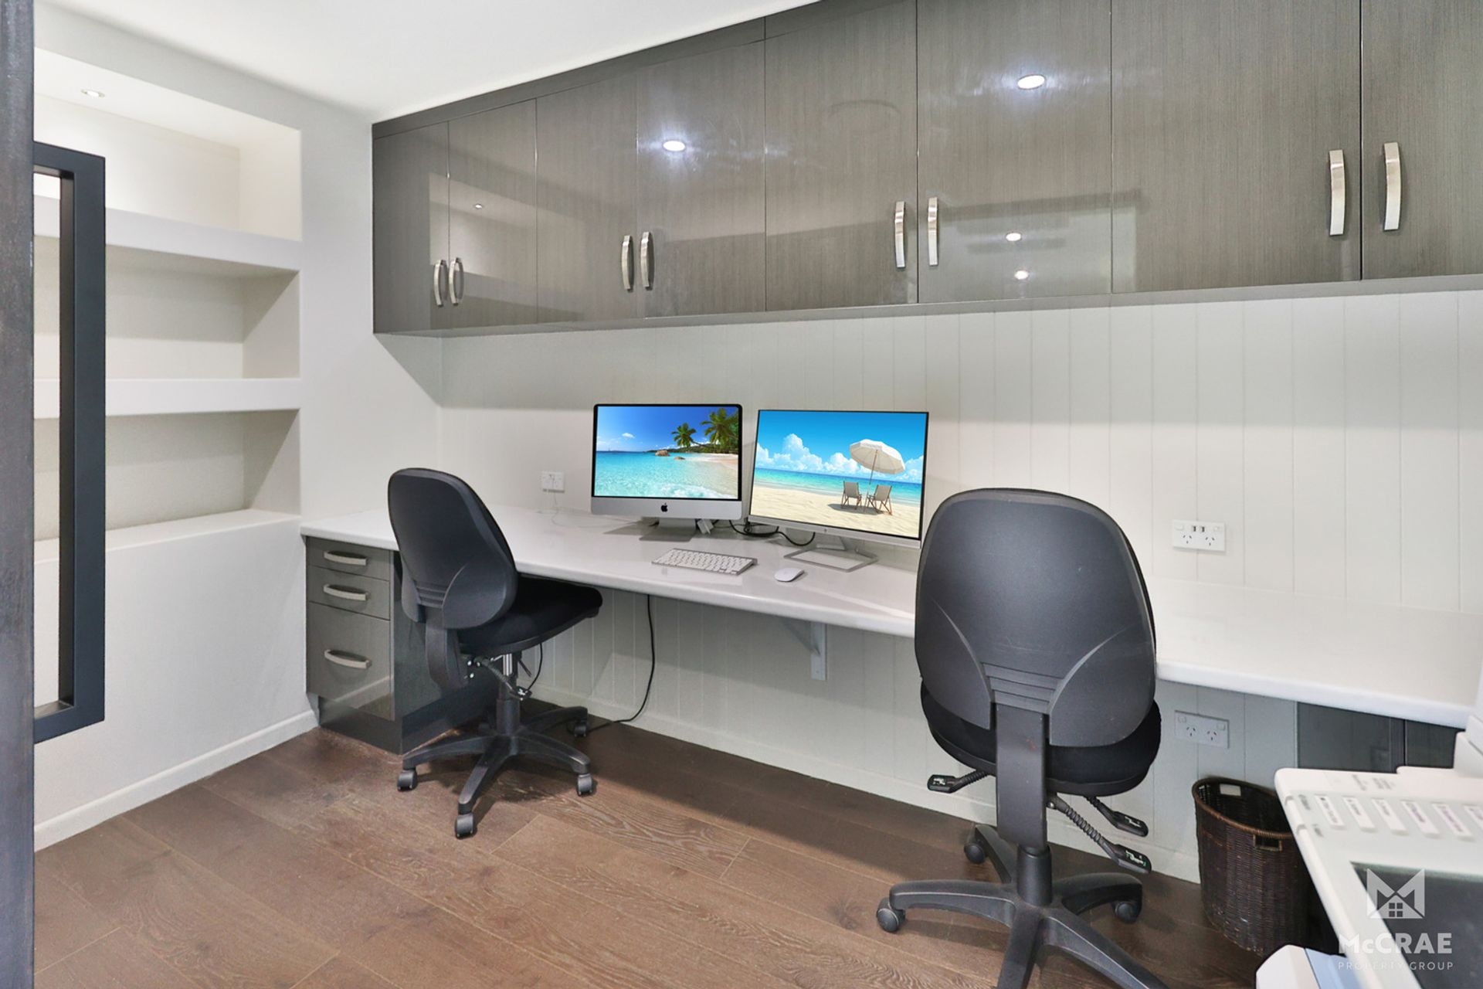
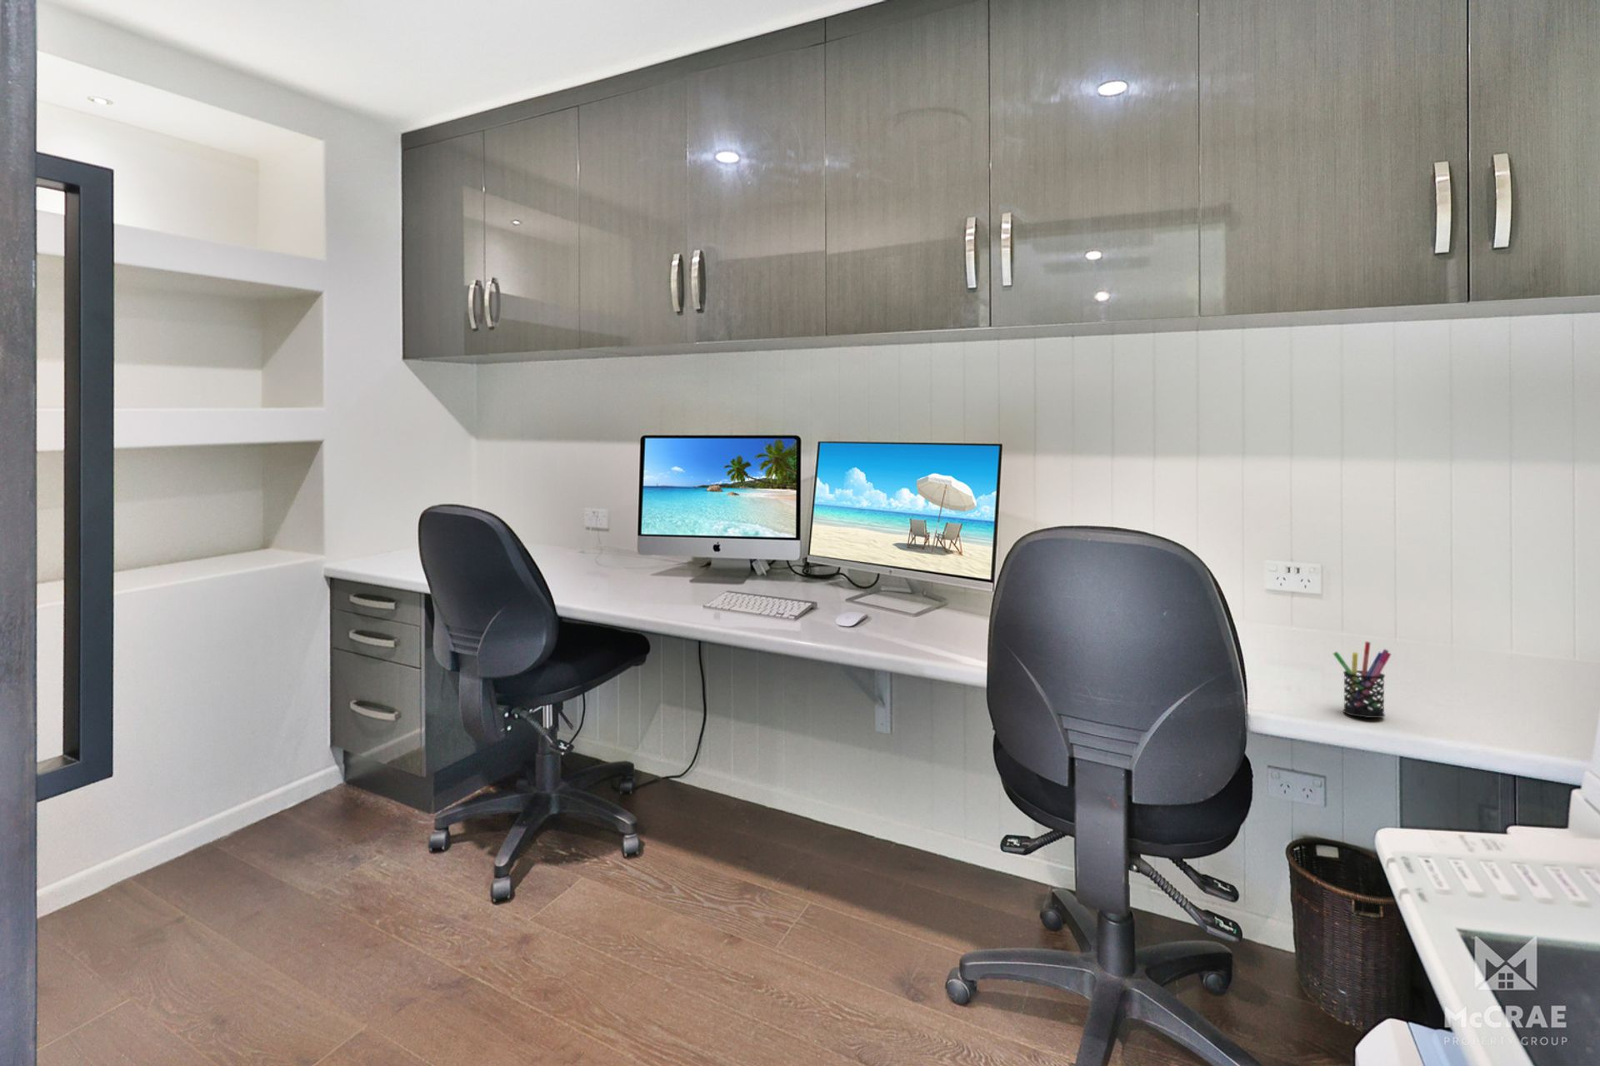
+ pen holder [1332,640,1392,719]
